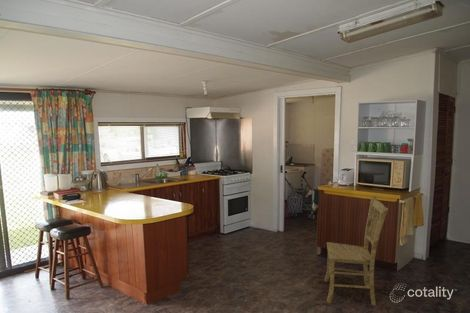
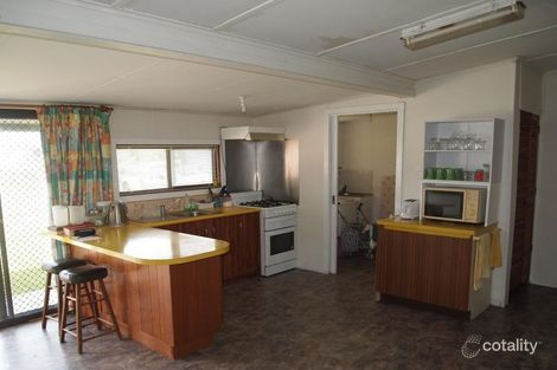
- dining chair [323,195,389,306]
